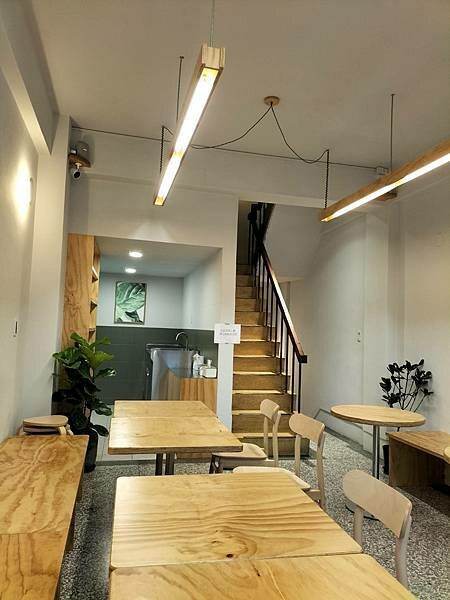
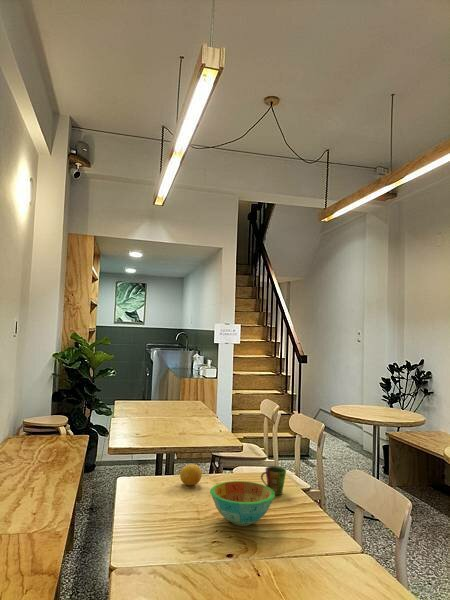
+ cup [260,465,287,496]
+ fruit [179,463,203,486]
+ bowl [209,480,276,527]
